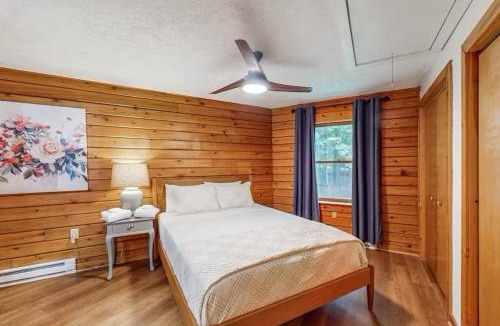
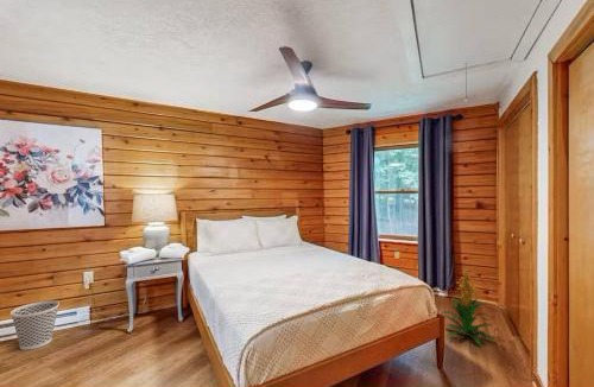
+ wastebasket [10,299,61,351]
+ indoor plant [441,266,497,347]
